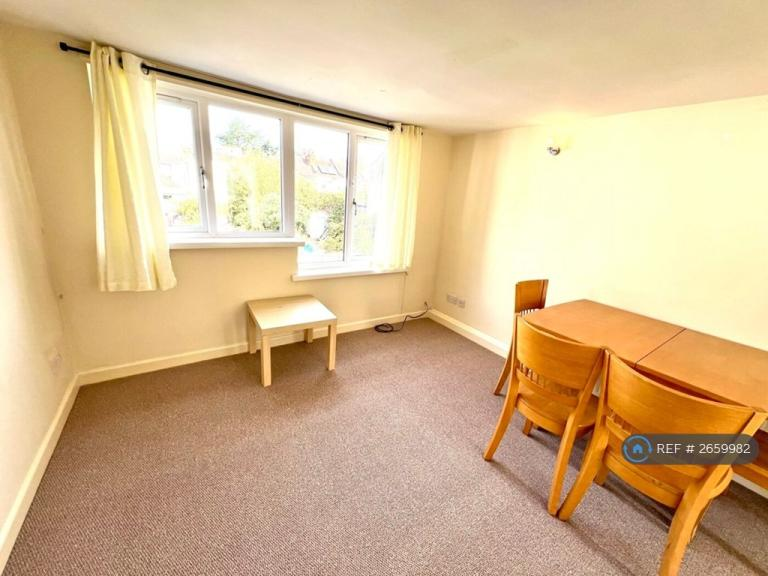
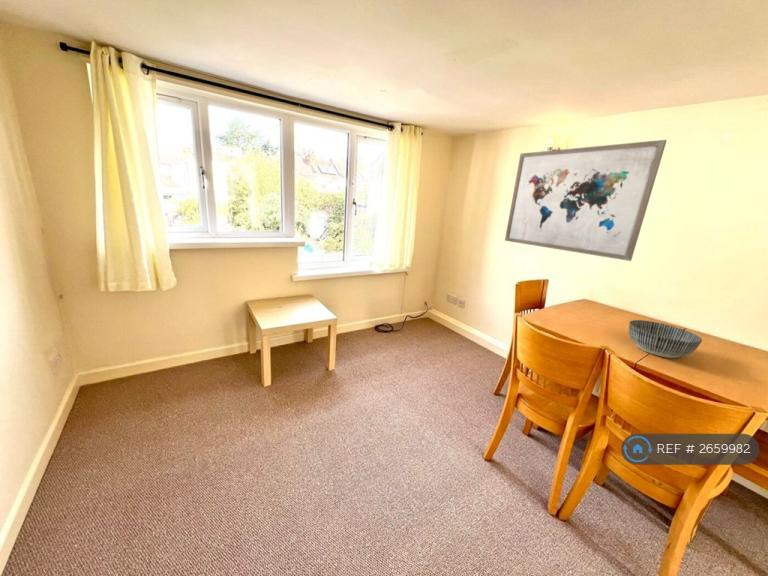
+ bowl [628,319,703,359]
+ wall art [504,139,668,262]
